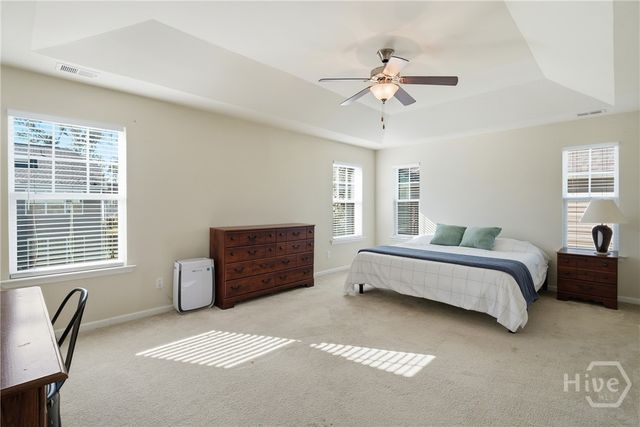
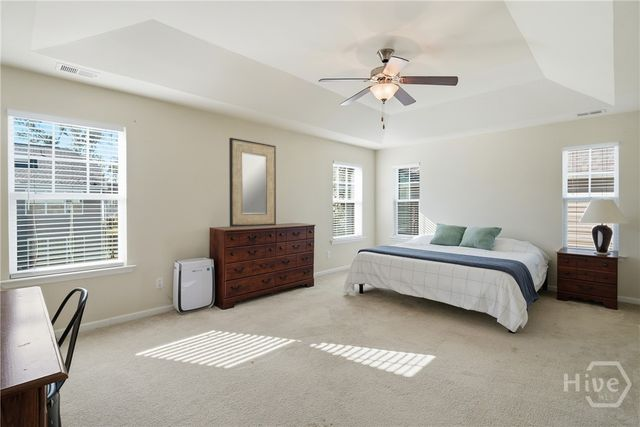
+ home mirror [228,137,277,228]
